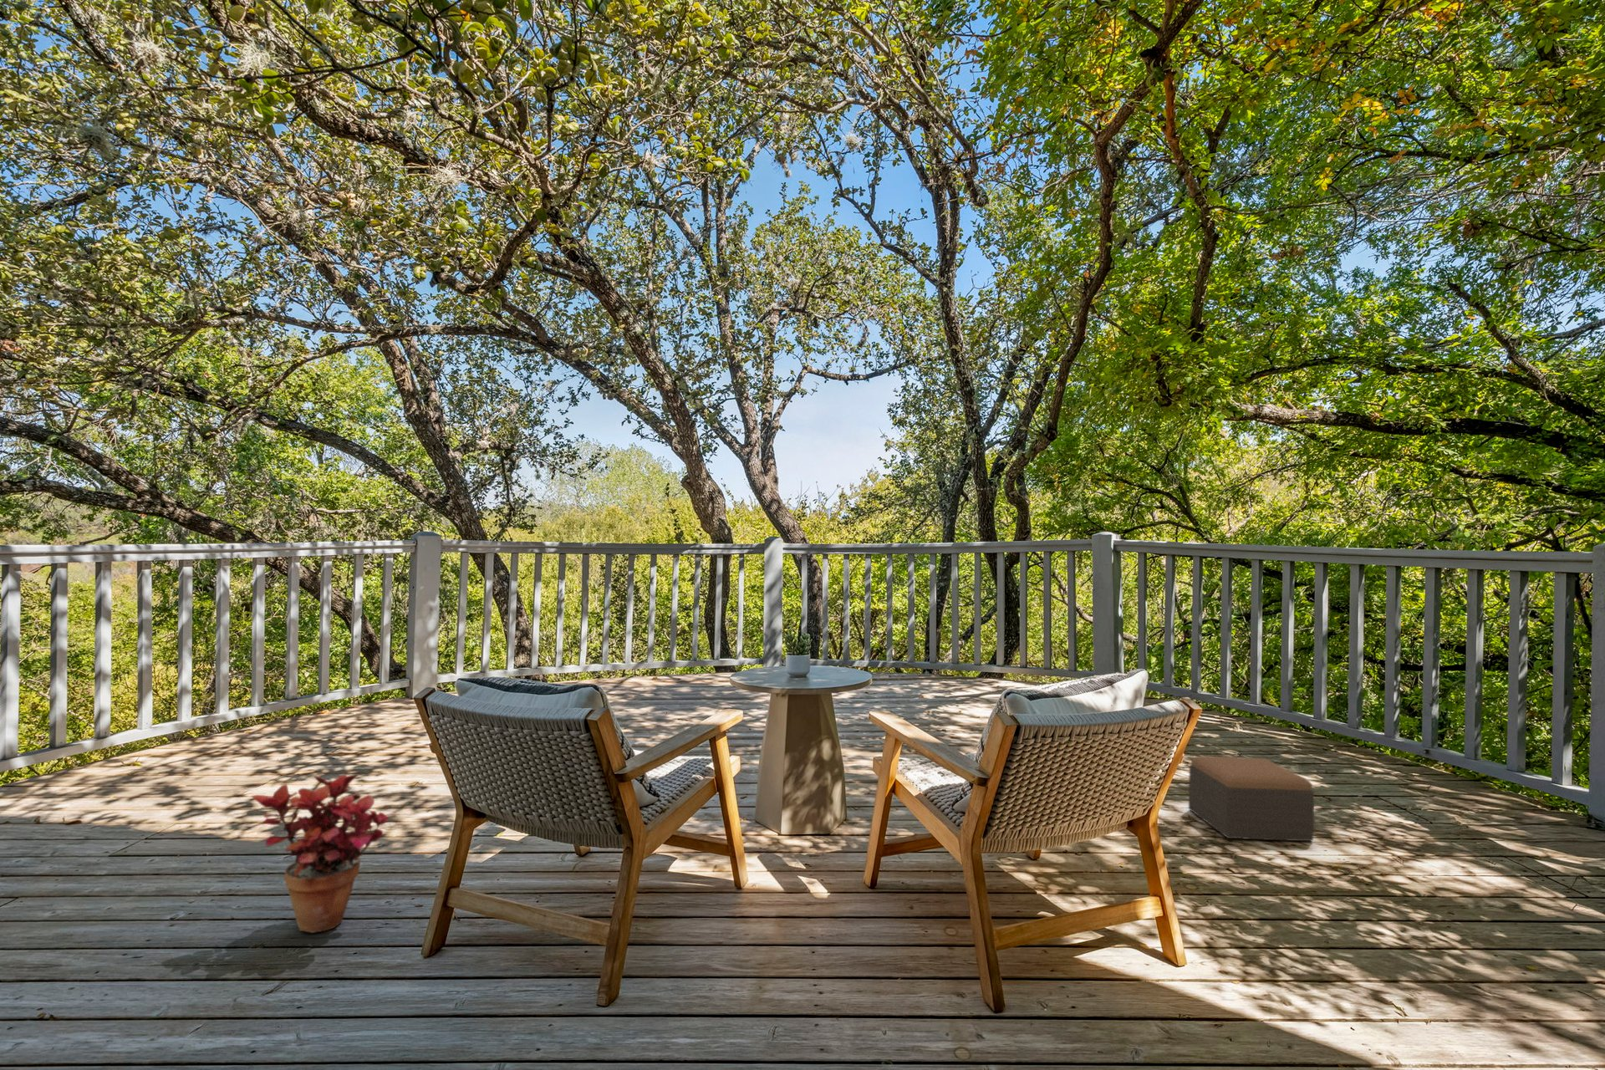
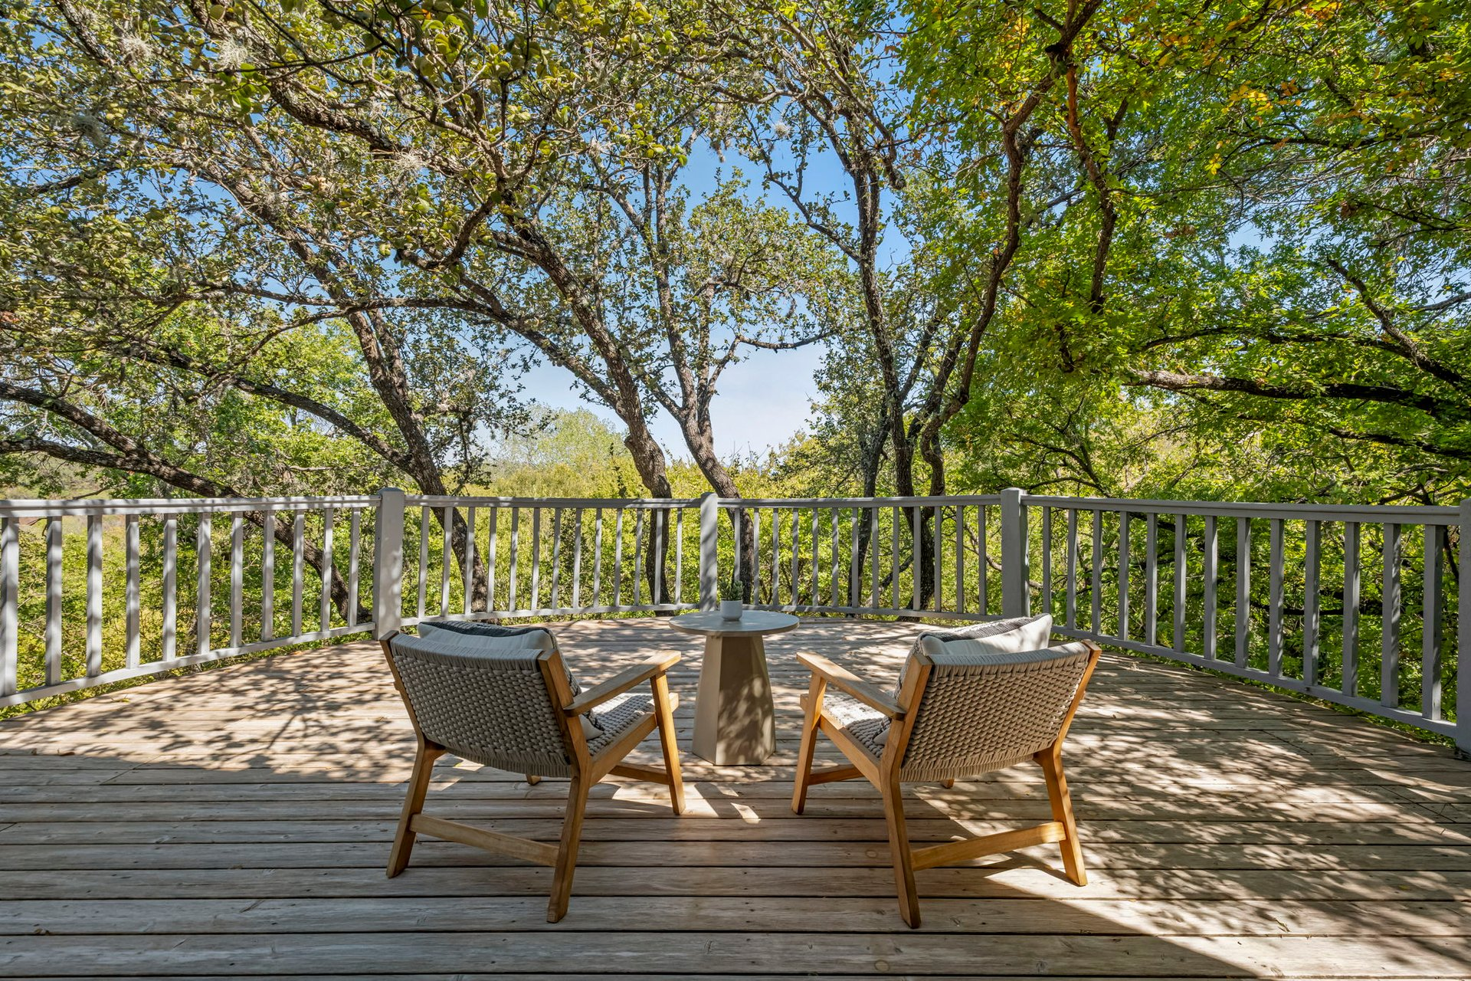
- footstool [1188,755,1315,843]
- potted plant [251,773,400,934]
